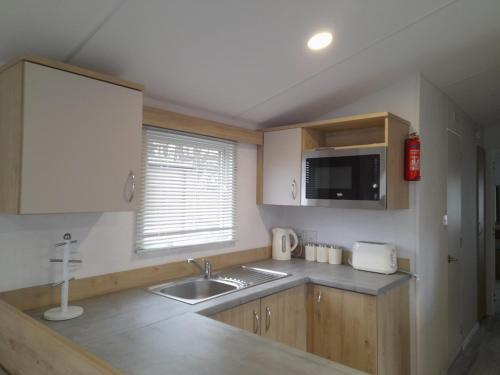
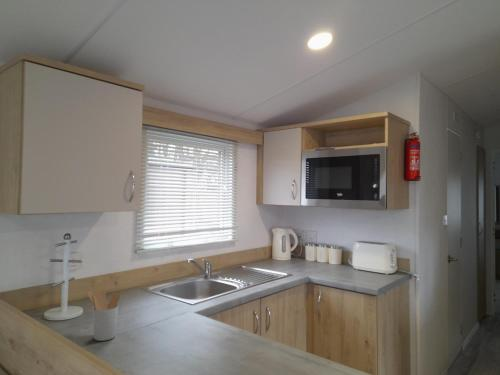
+ utensil holder [86,288,122,342]
